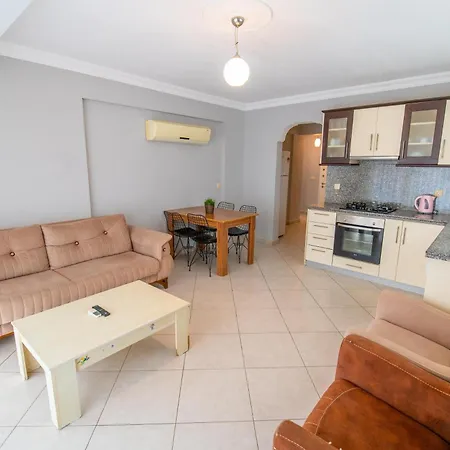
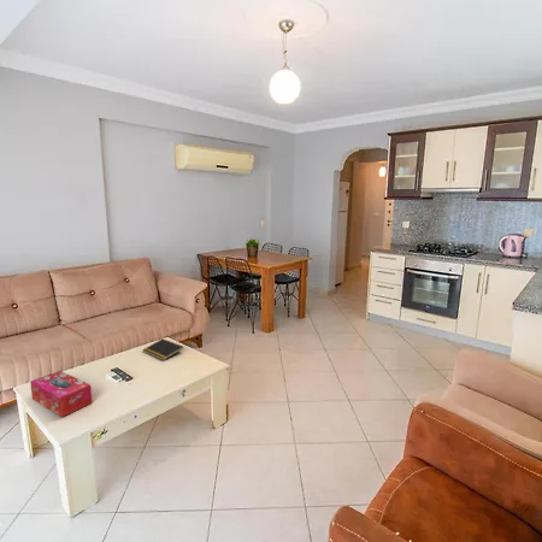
+ notepad [142,337,184,361]
+ tissue box [29,370,93,418]
